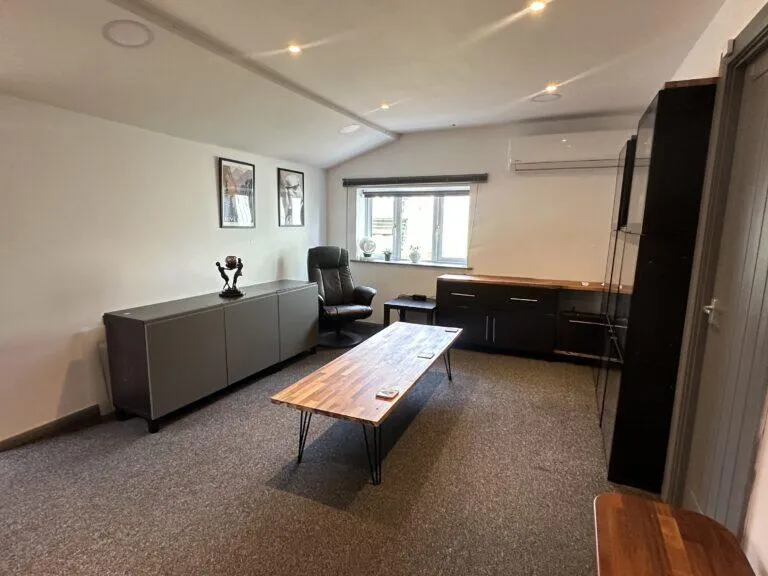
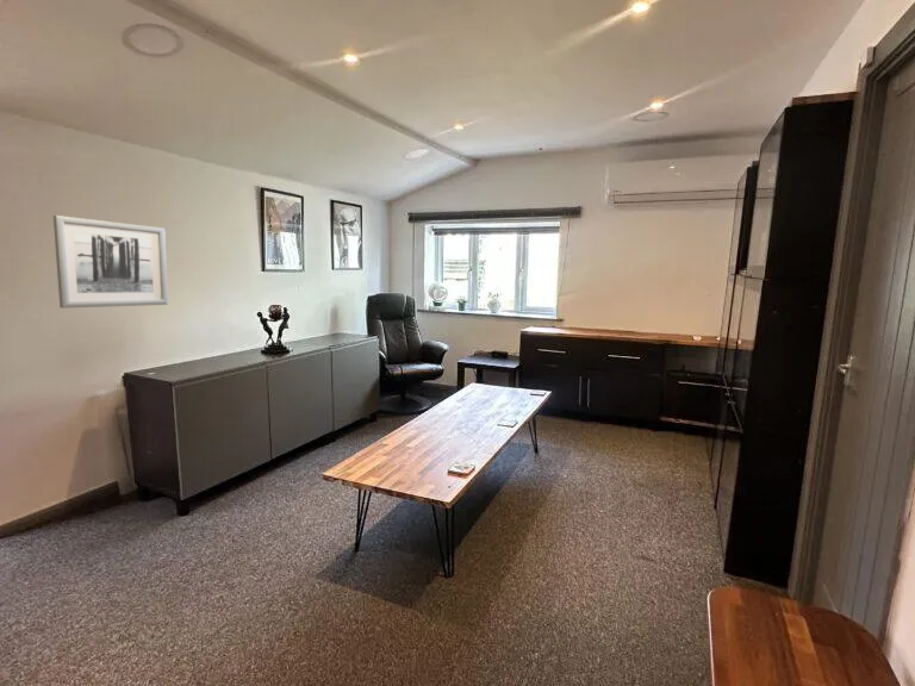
+ wall art [52,214,169,310]
